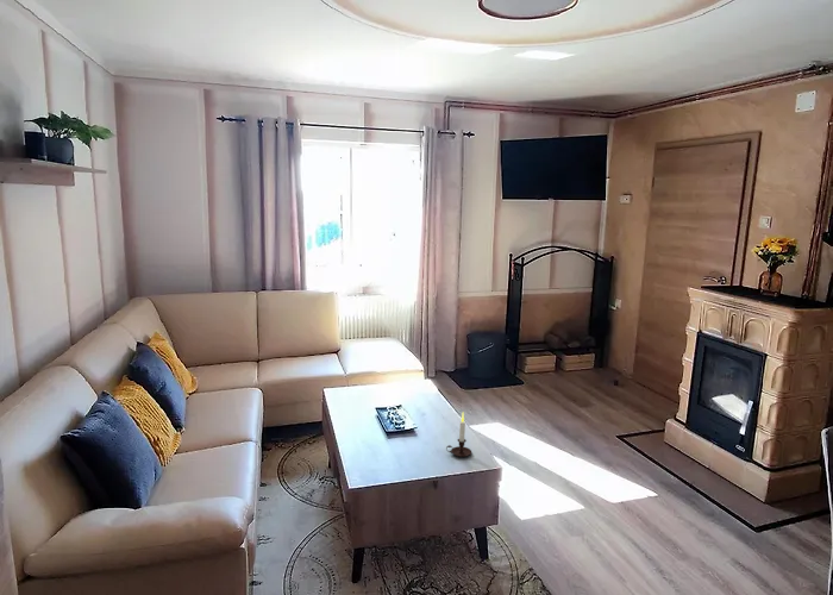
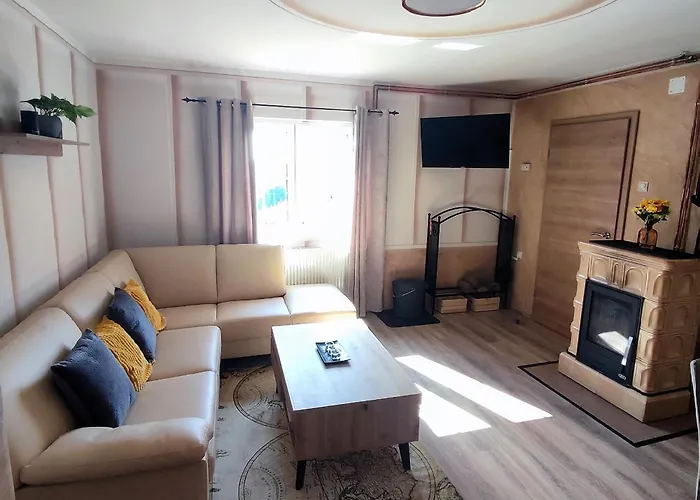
- candle [445,412,472,458]
